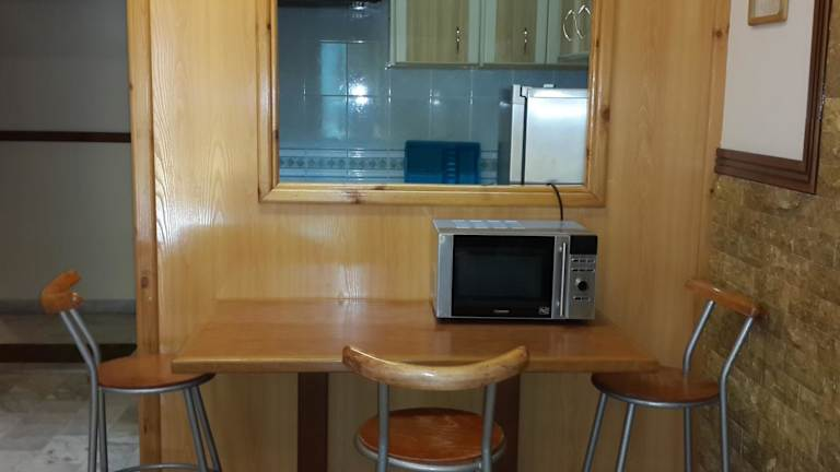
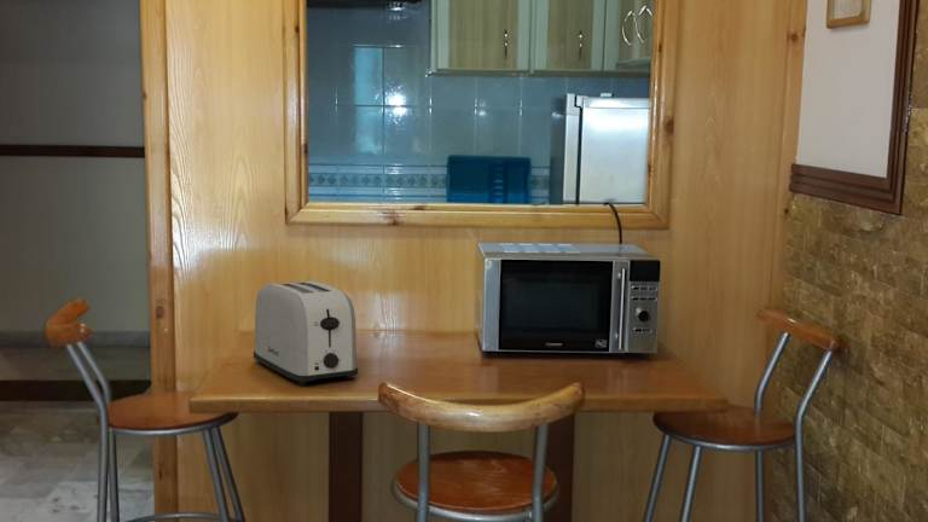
+ toaster [253,279,359,387]
